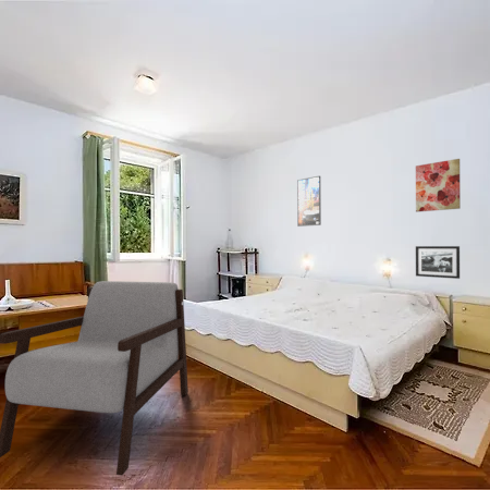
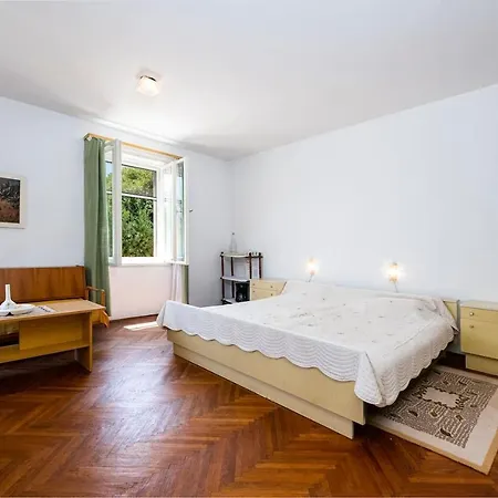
- wall art [415,158,462,213]
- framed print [296,175,322,228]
- picture frame [415,245,461,280]
- armchair [0,280,189,477]
